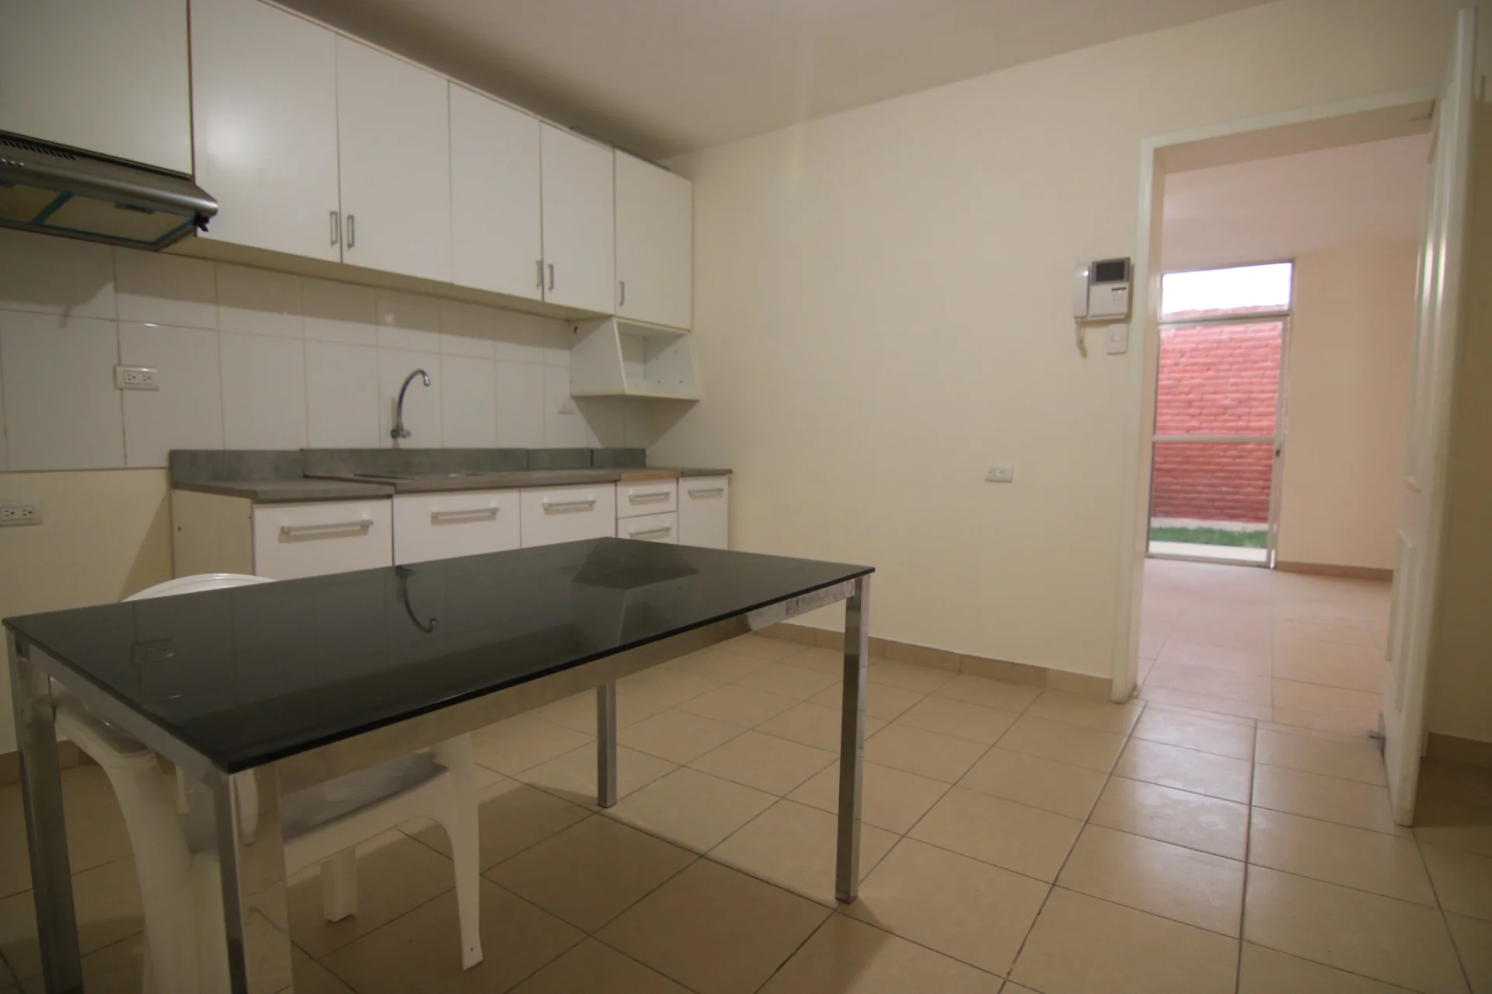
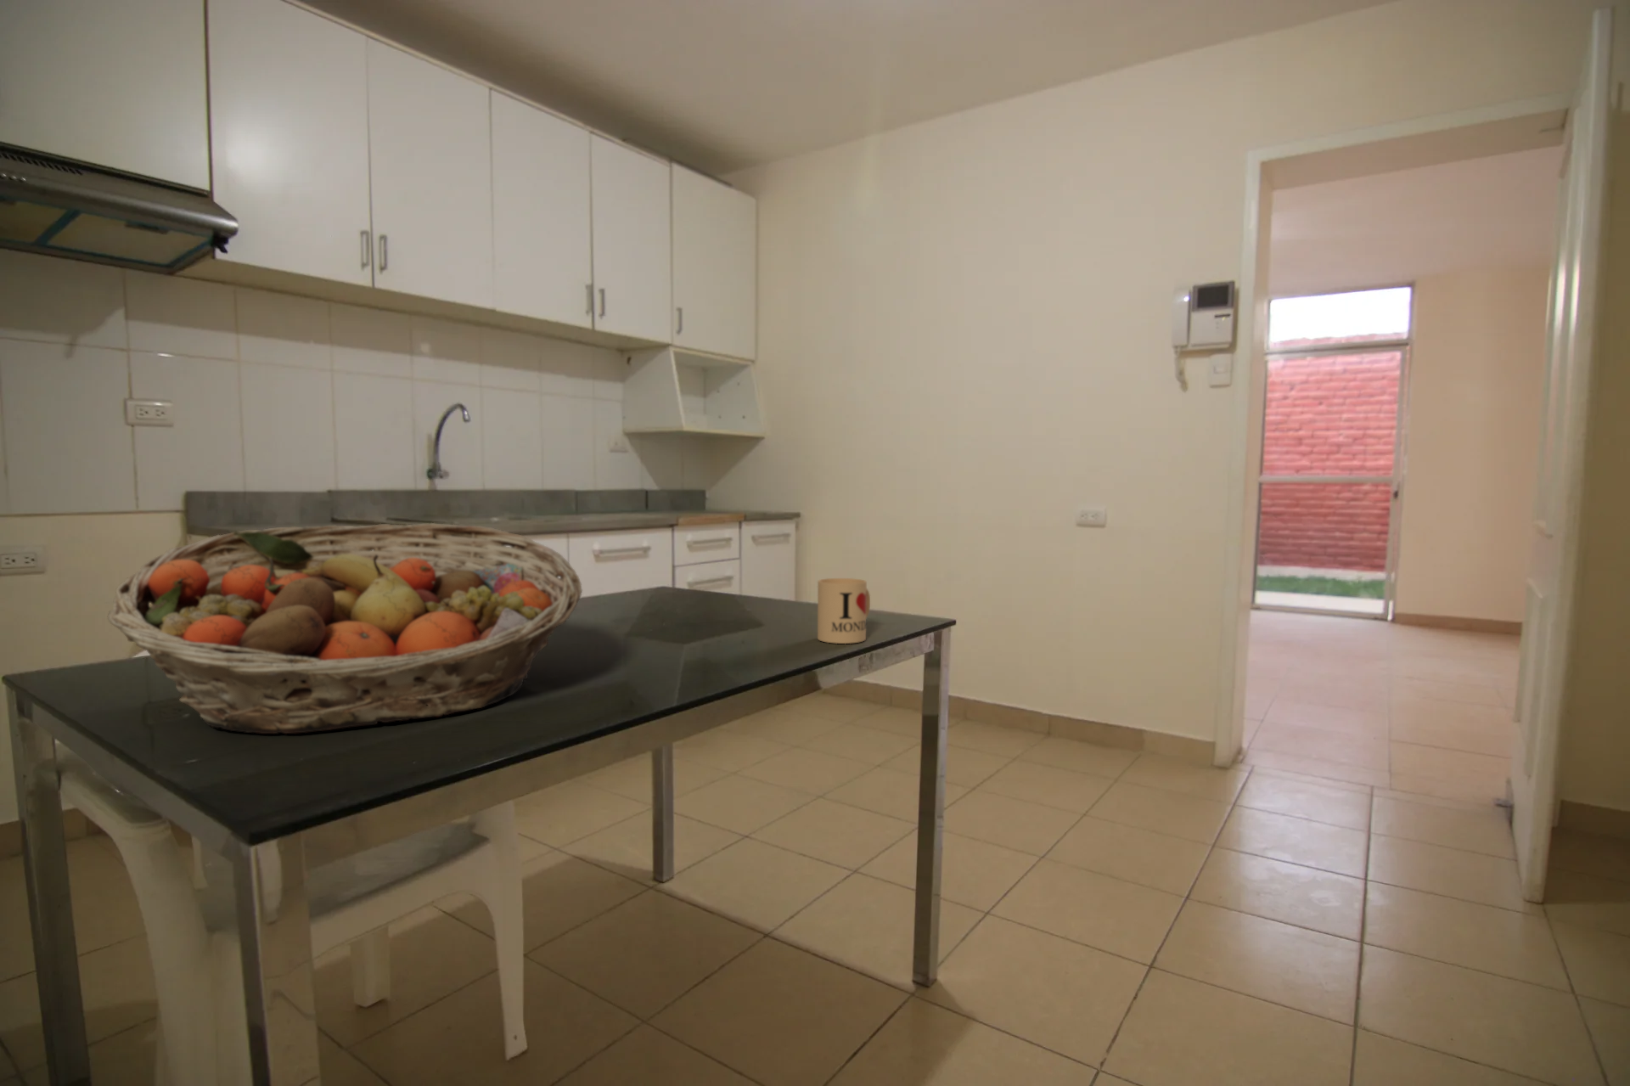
+ fruit basket [107,522,583,735]
+ mug [817,577,871,645]
